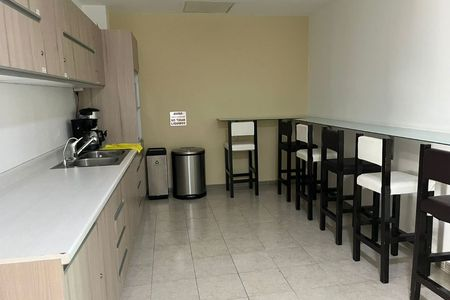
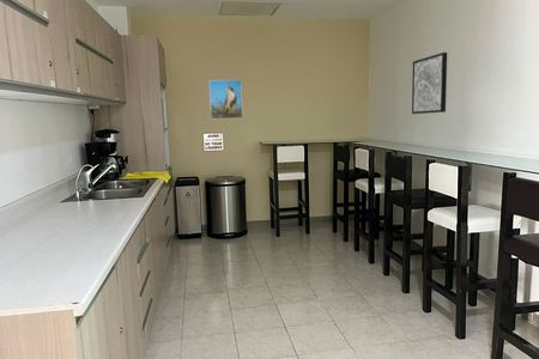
+ wall art [411,51,448,115]
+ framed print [208,79,243,120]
